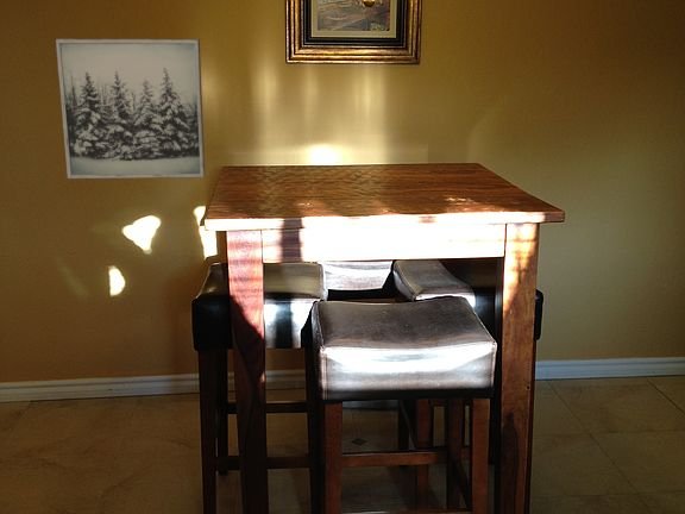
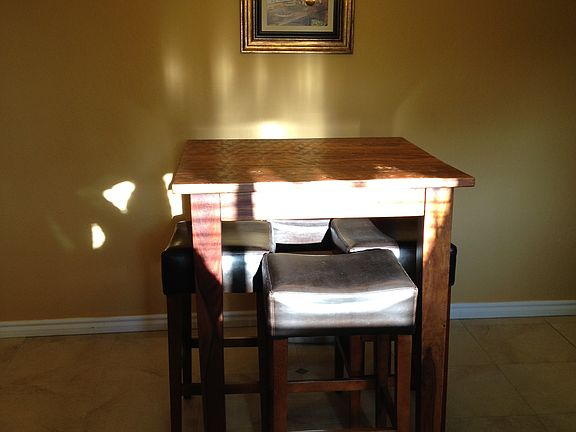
- wall art [55,38,206,180]
